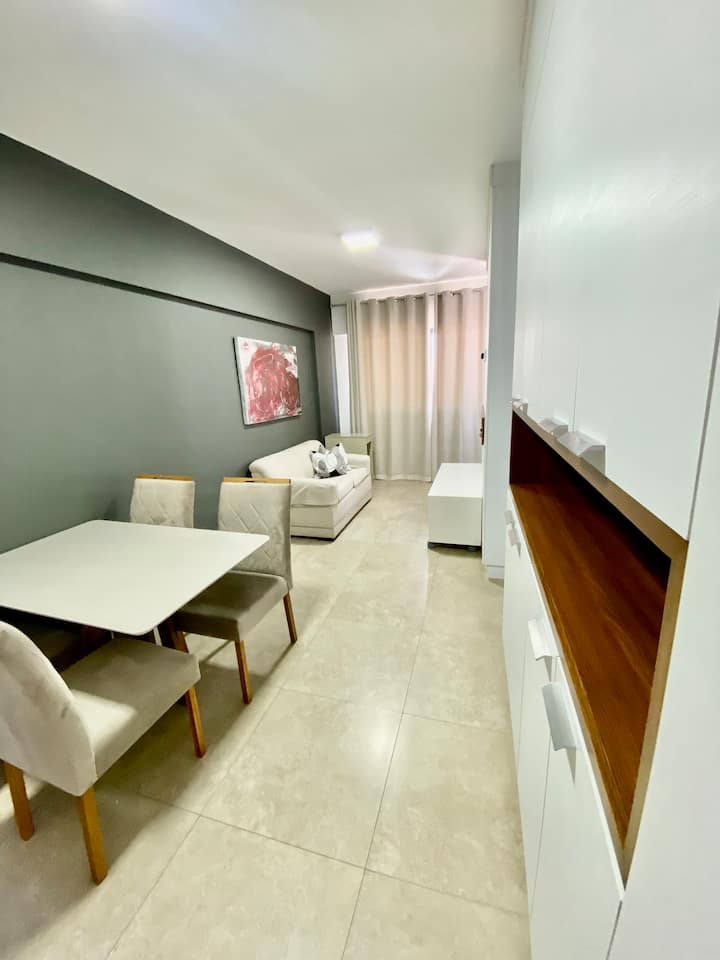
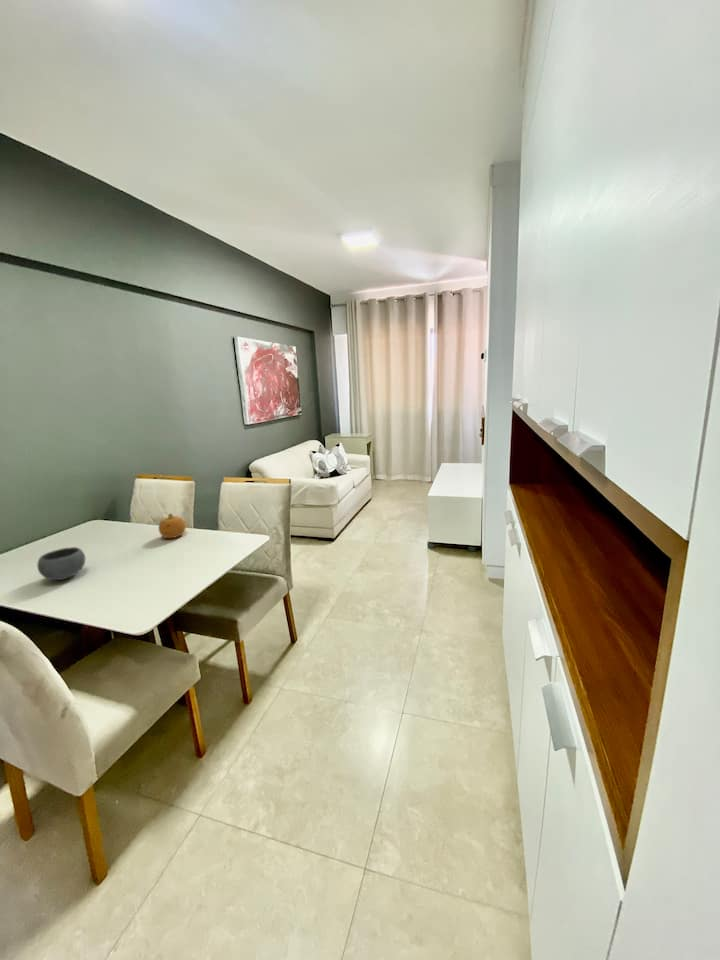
+ bowl [36,546,86,581]
+ fruit [157,512,187,539]
